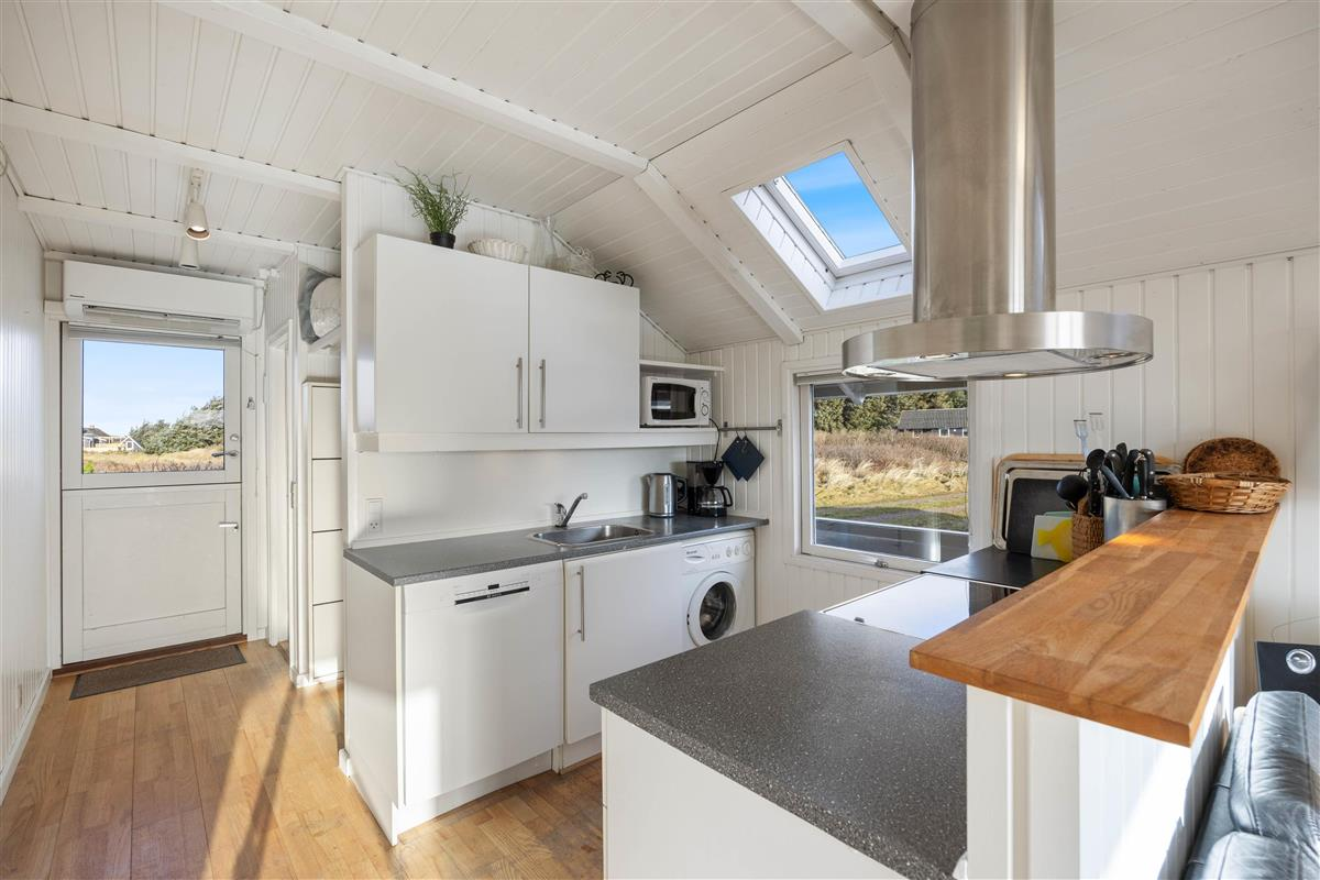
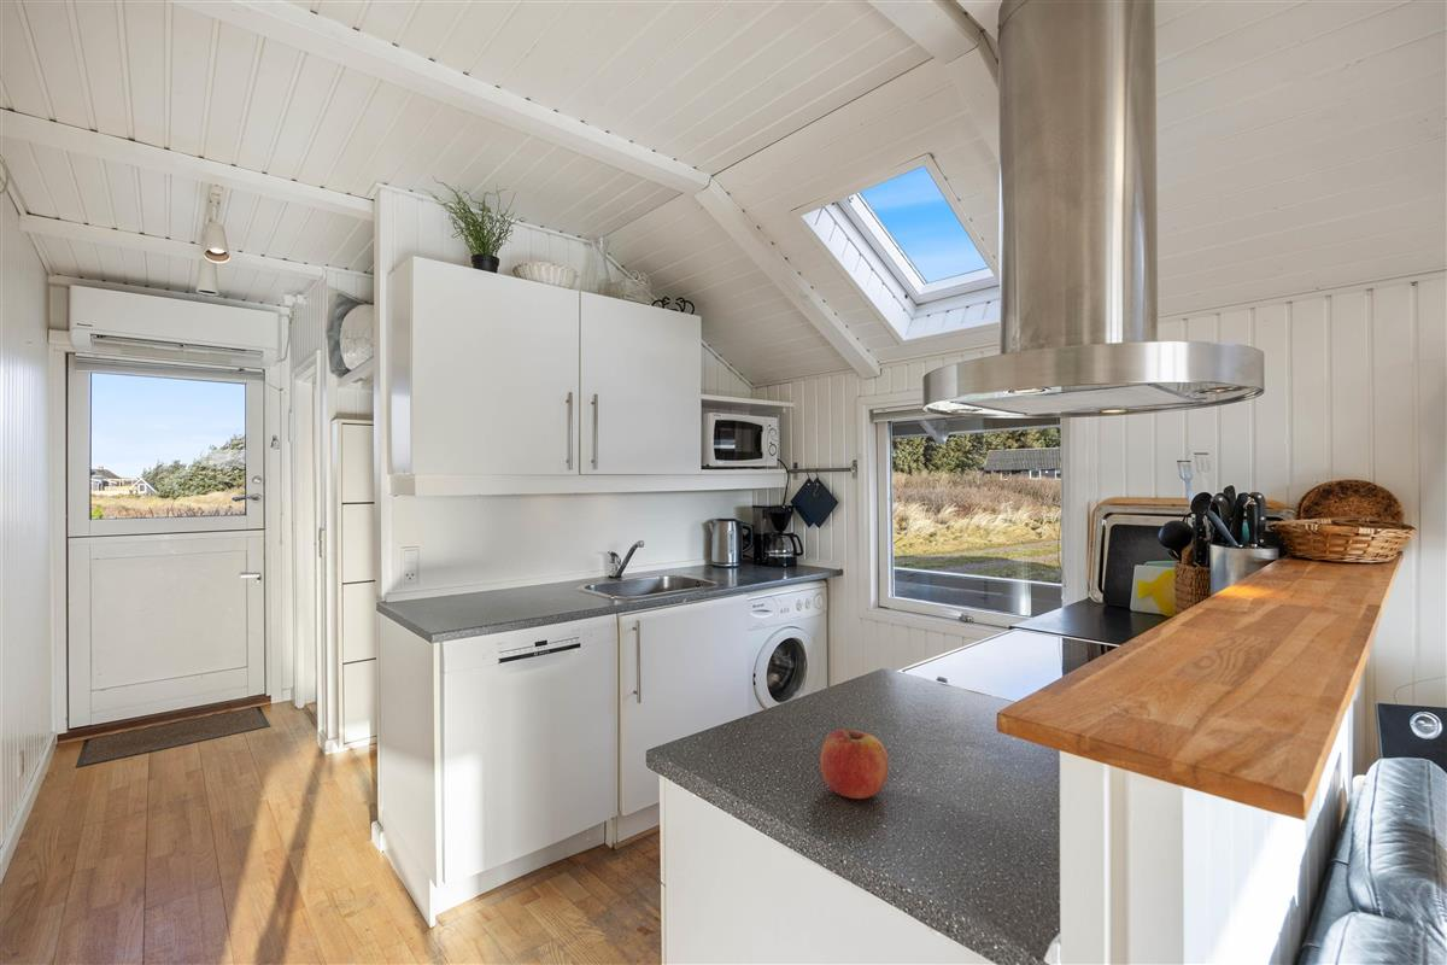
+ fruit [819,726,890,800]
